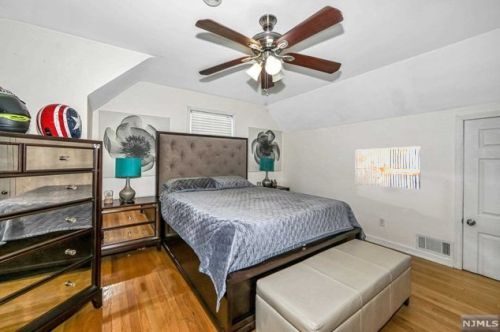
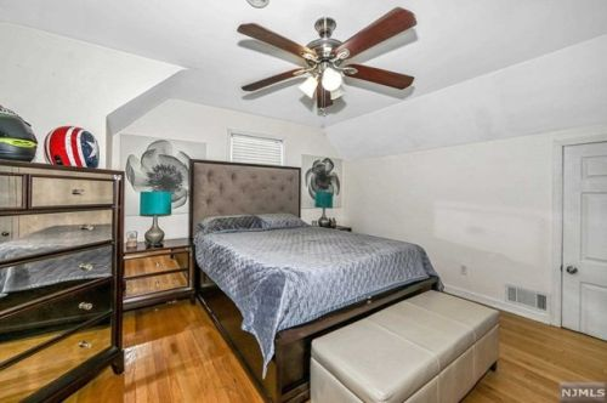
- wall art [354,145,422,190]
